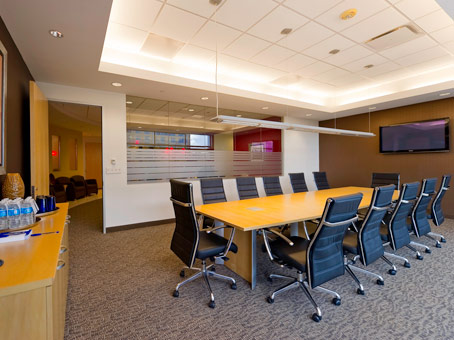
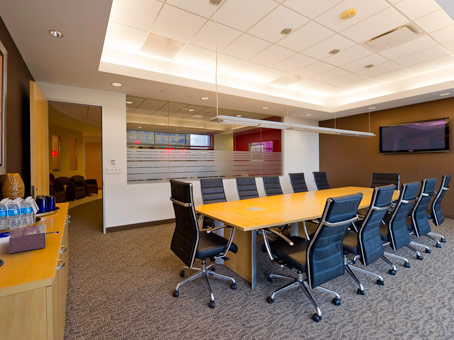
+ tissue box [8,223,47,254]
